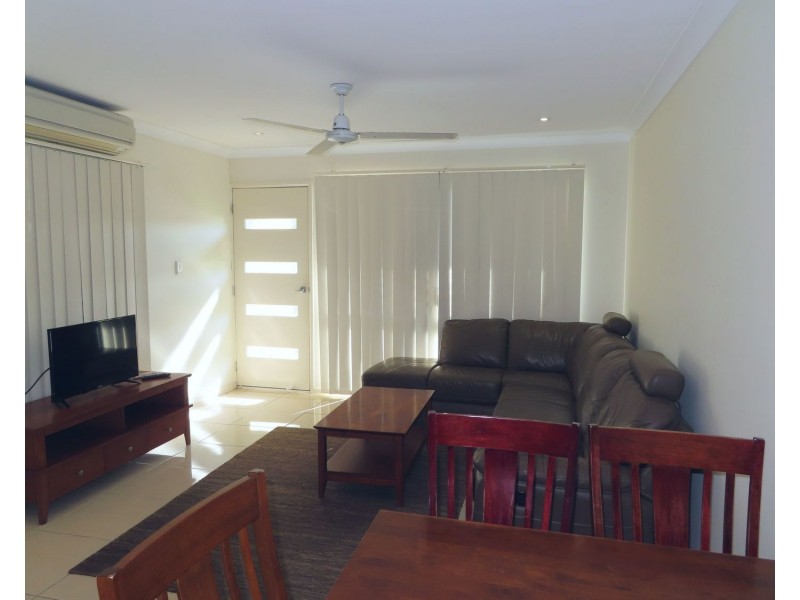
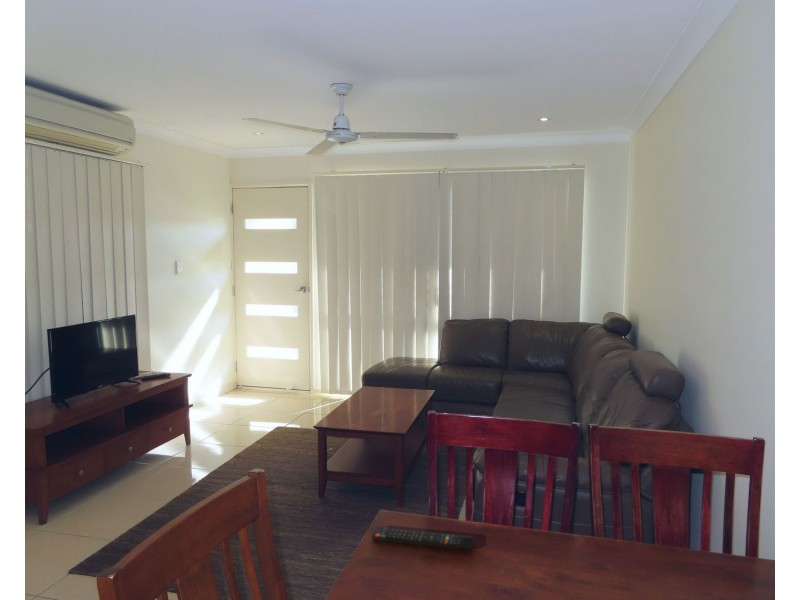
+ remote control [371,526,474,551]
